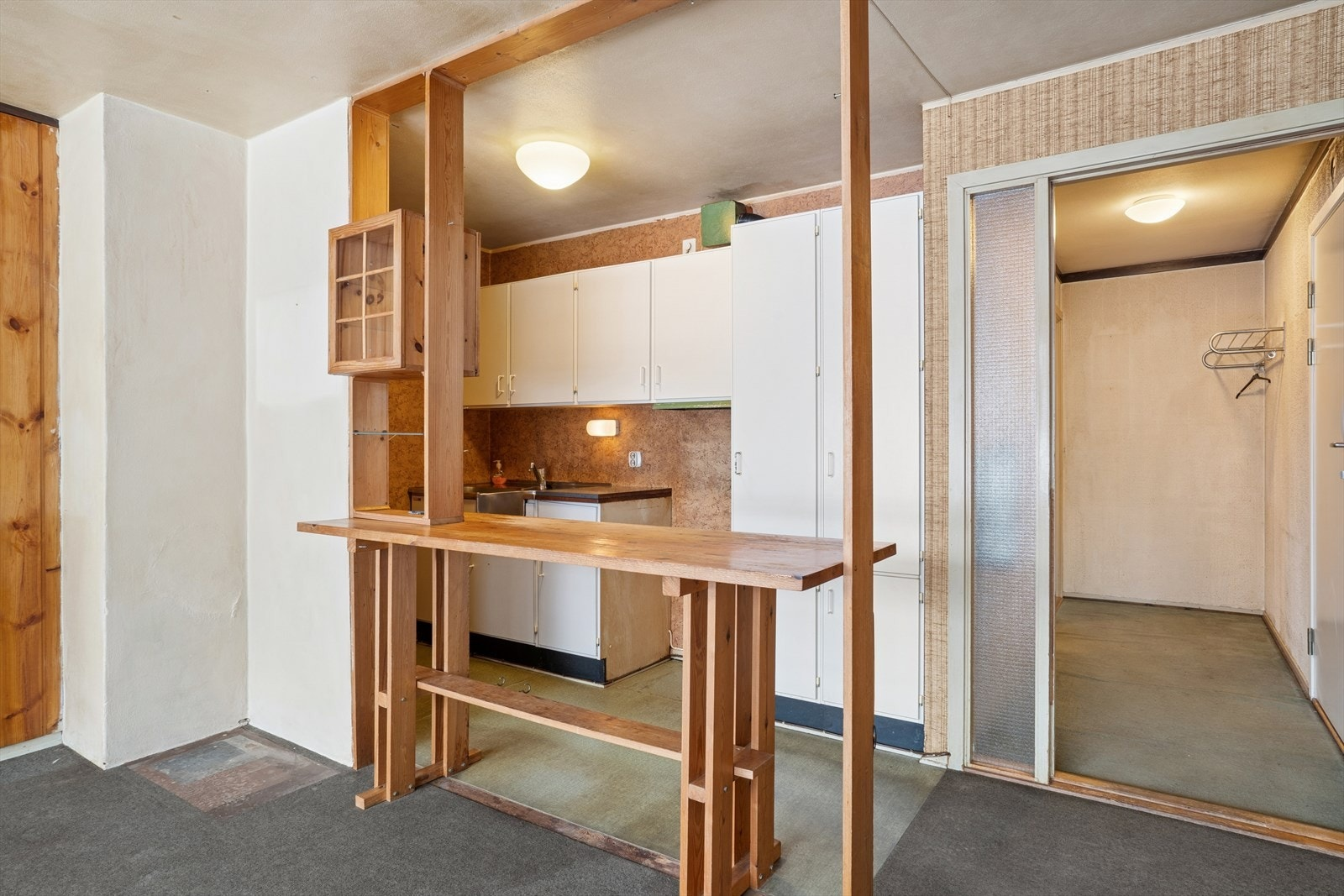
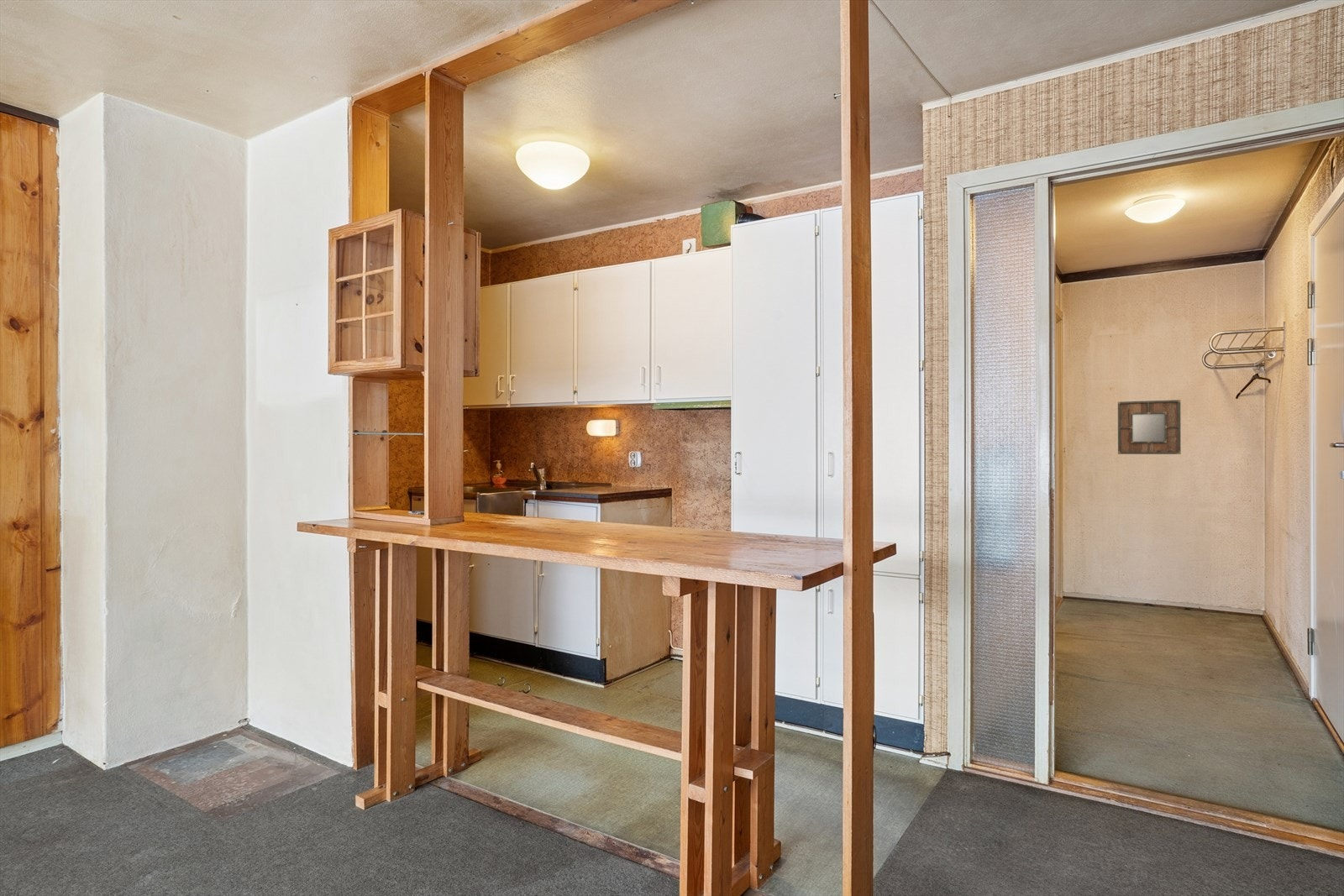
+ home mirror [1117,399,1182,455]
